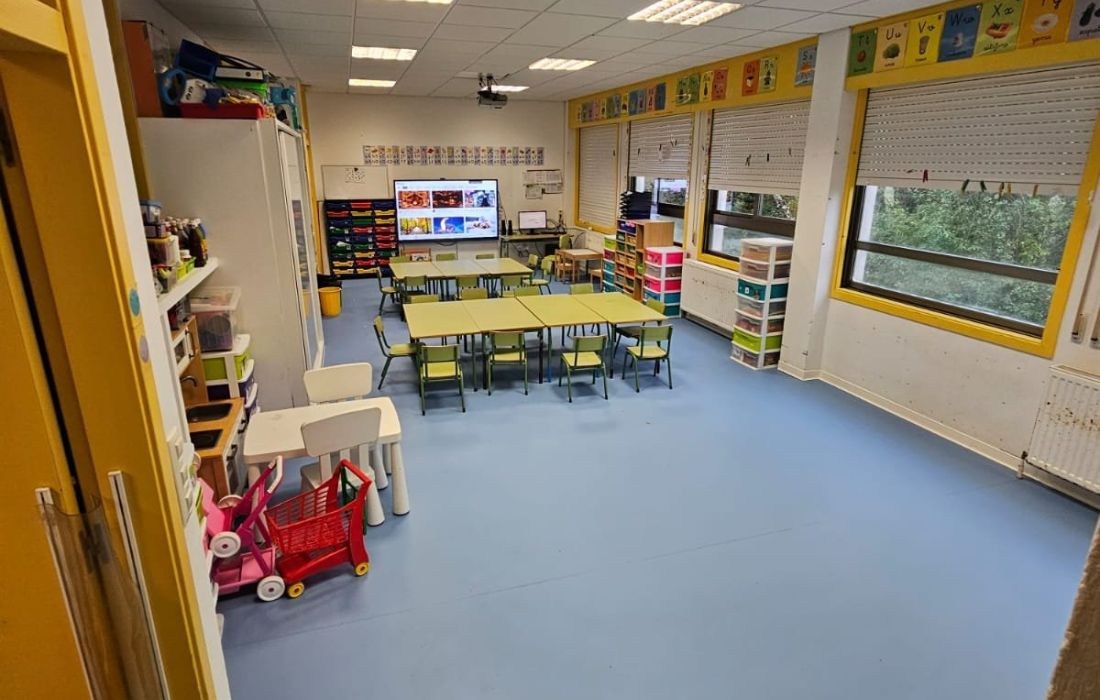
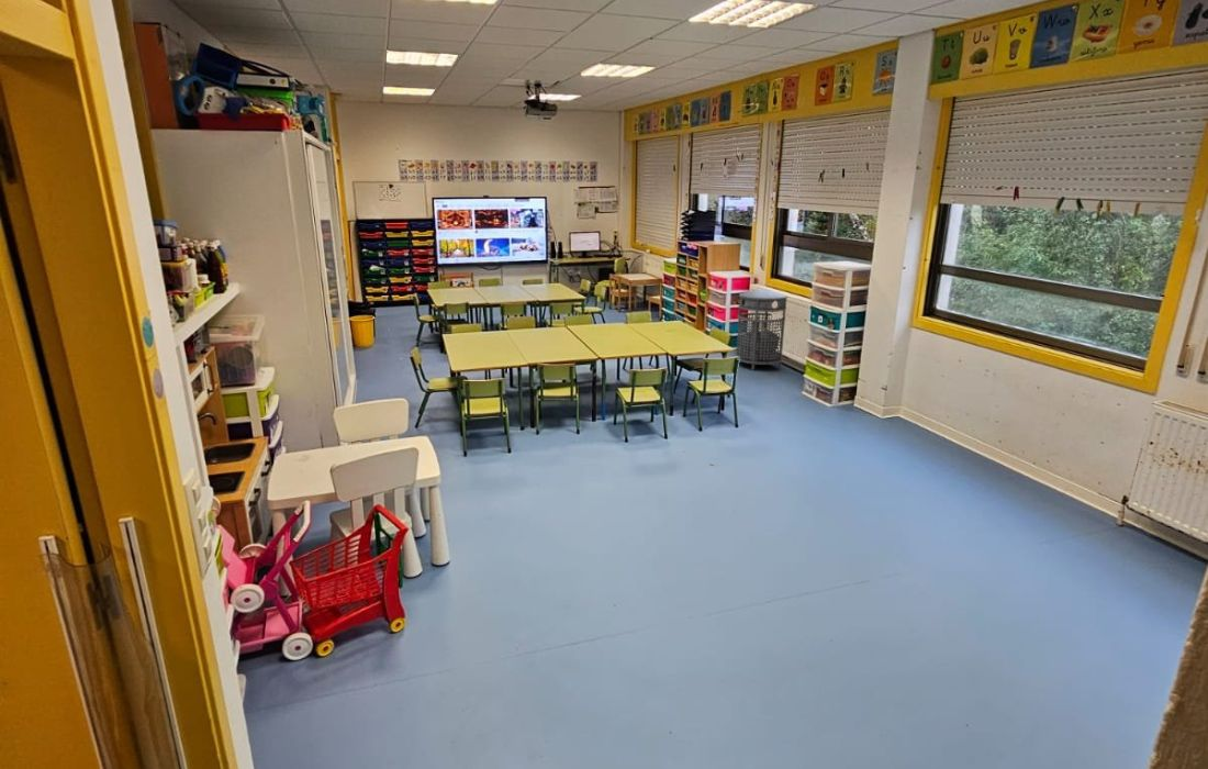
+ trash can [735,288,788,371]
